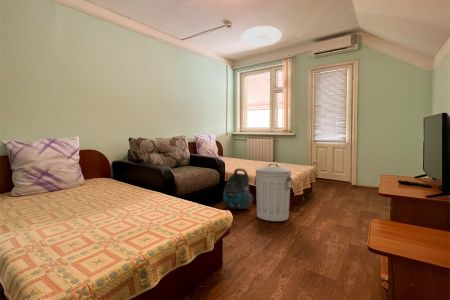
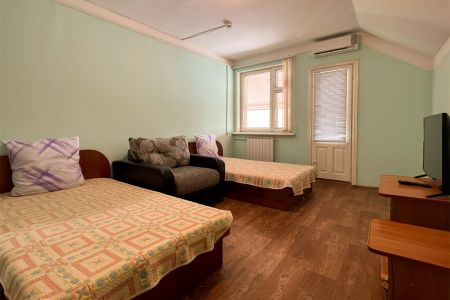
- ceiling light [241,25,283,47]
- trash can [254,163,293,222]
- vacuum cleaner [222,167,254,210]
